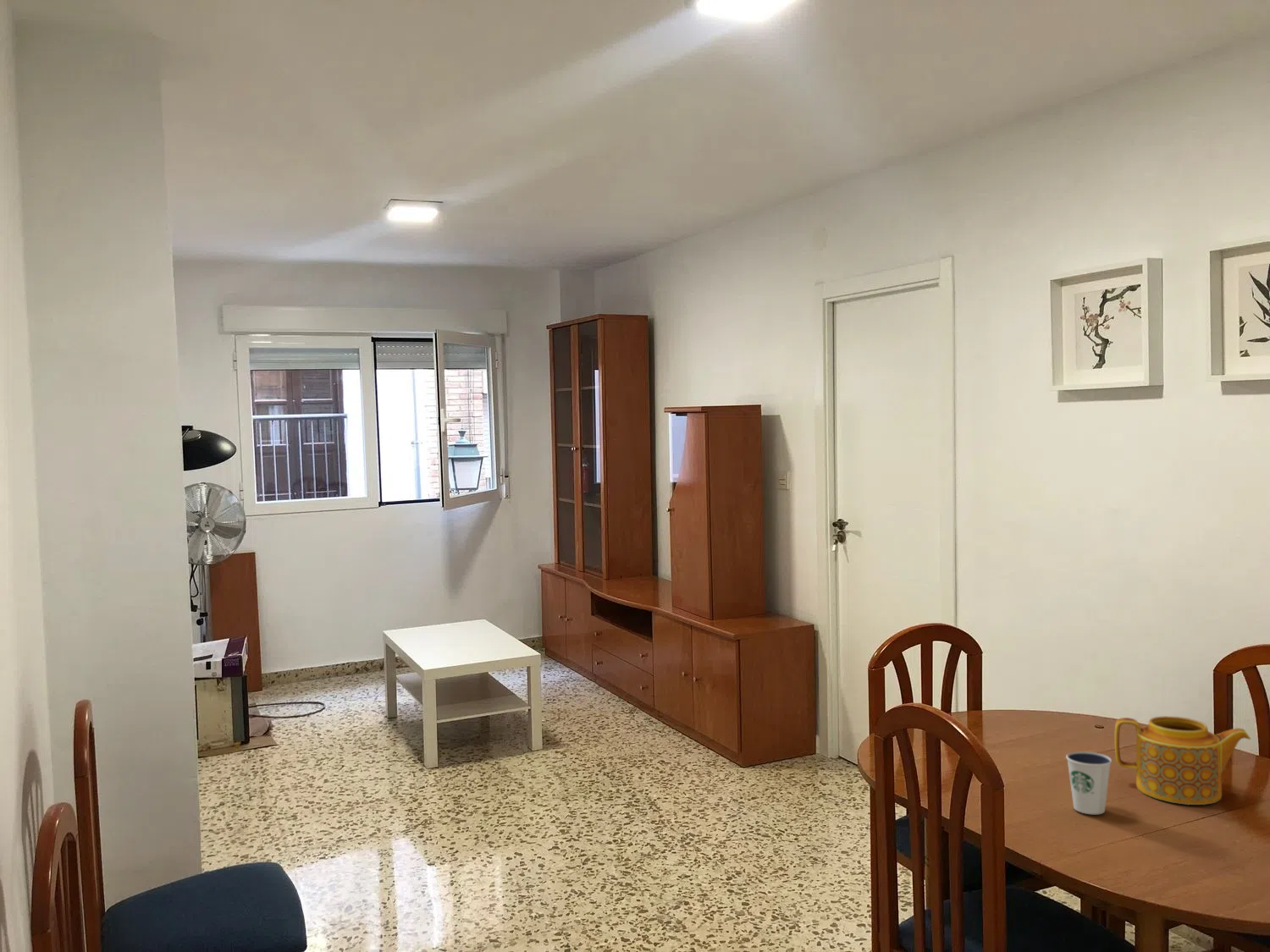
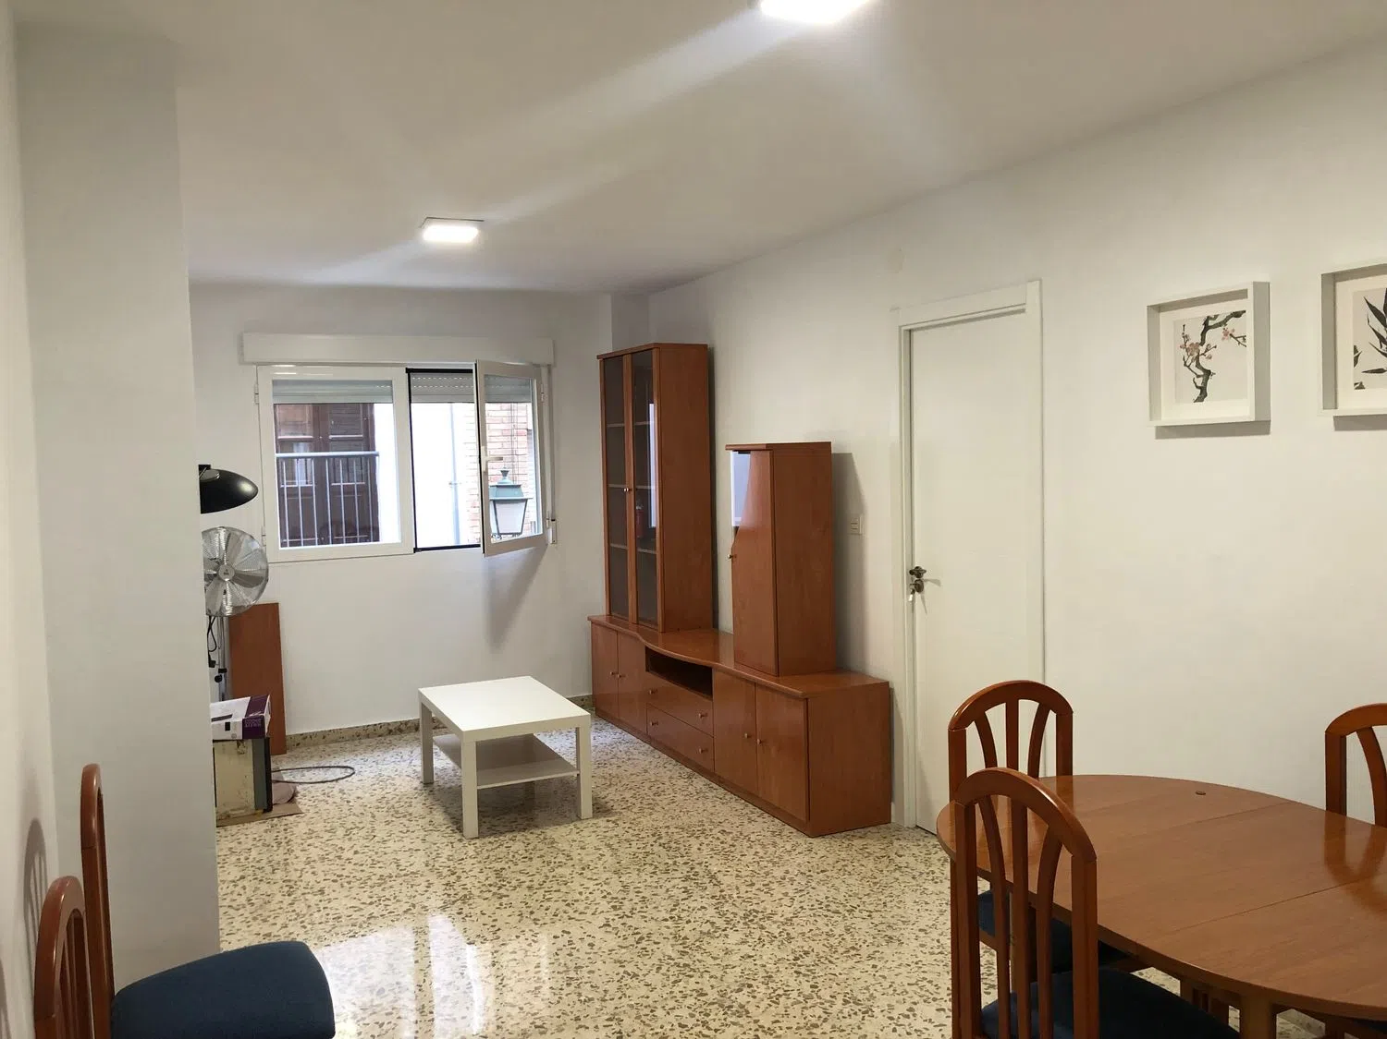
- dixie cup [1065,751,1113,815]
- teapot [1113,715,1251,806]
